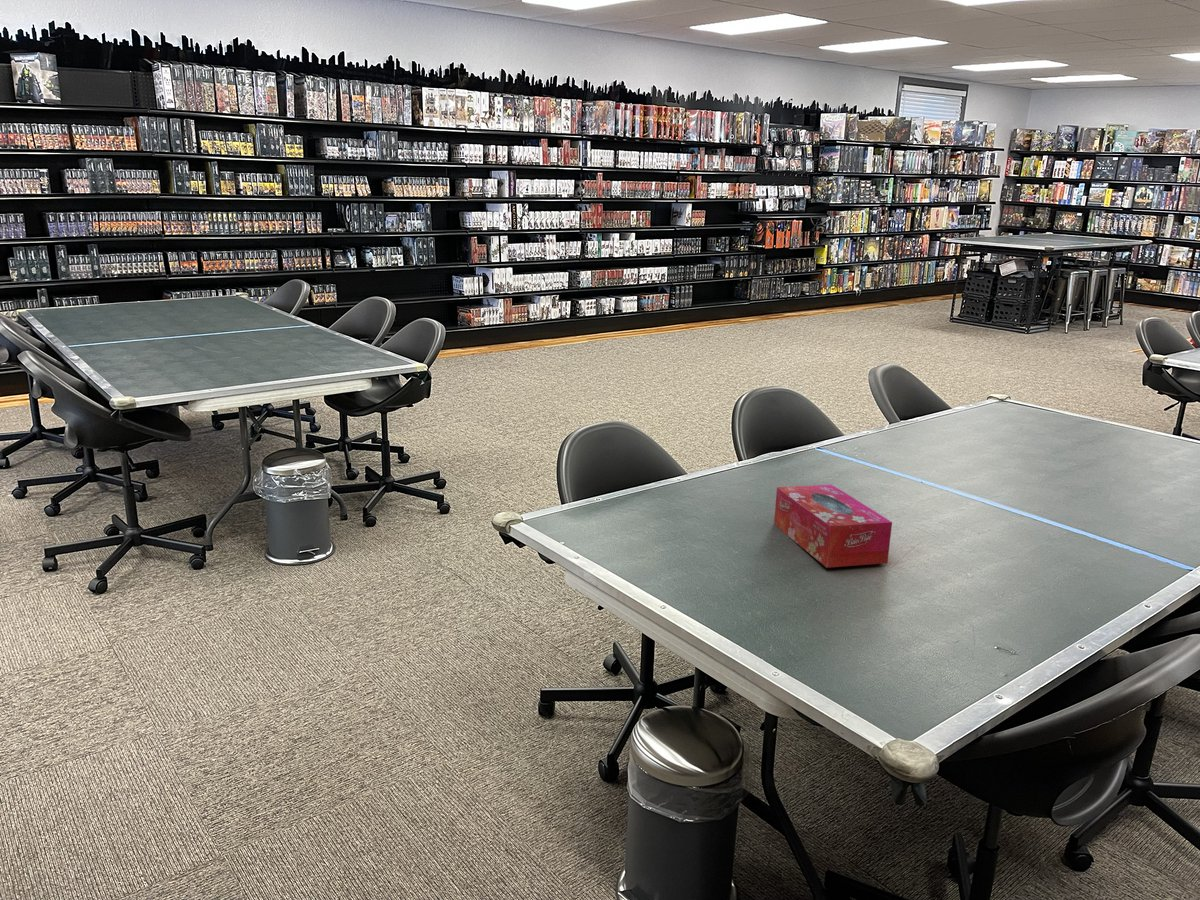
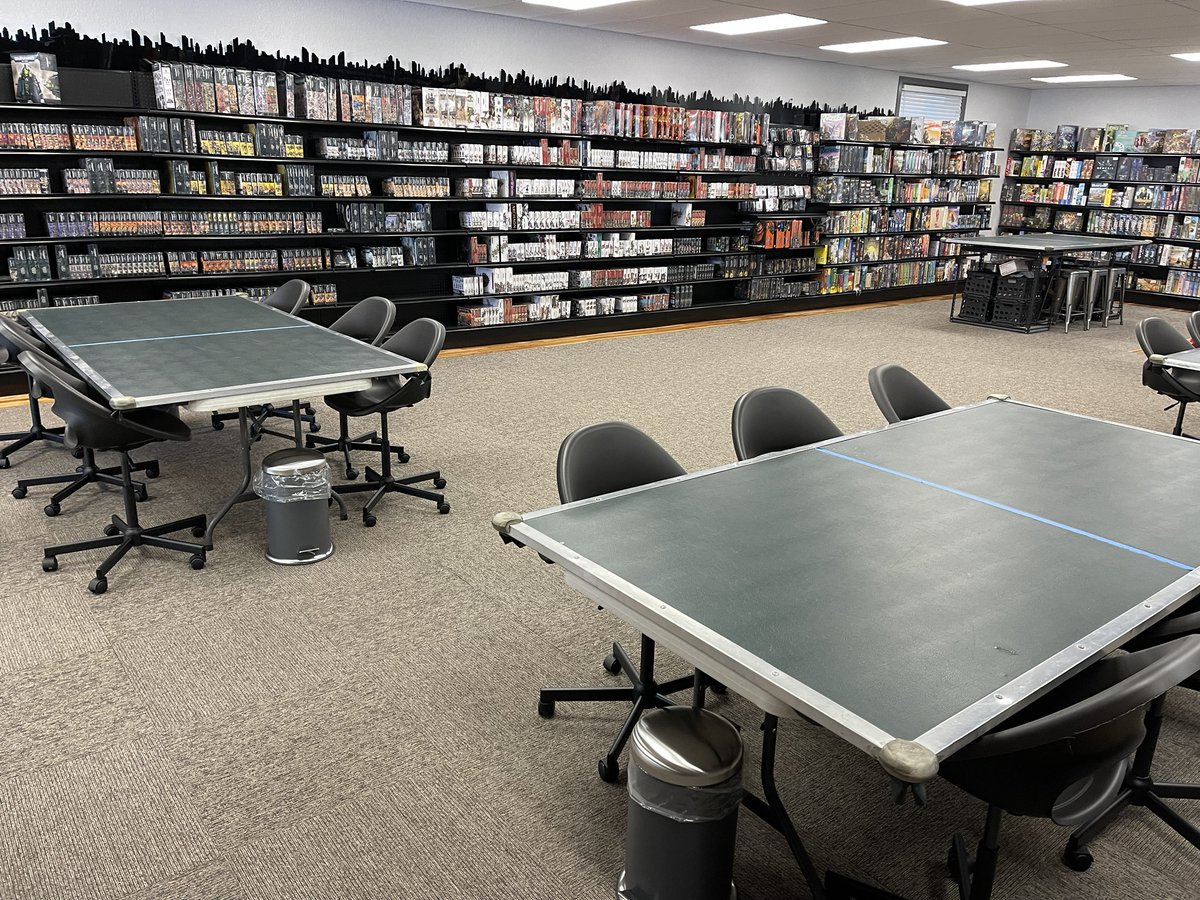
- tissue box [773,483,893,569]
